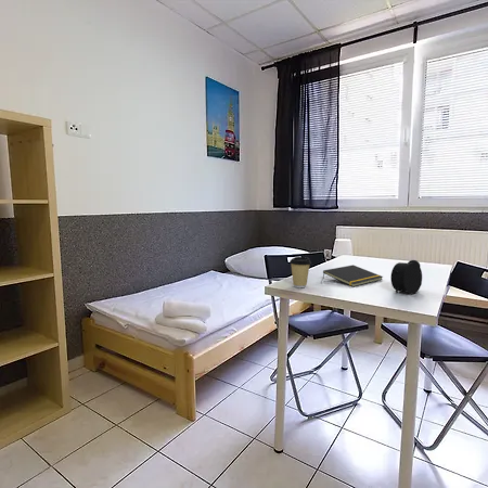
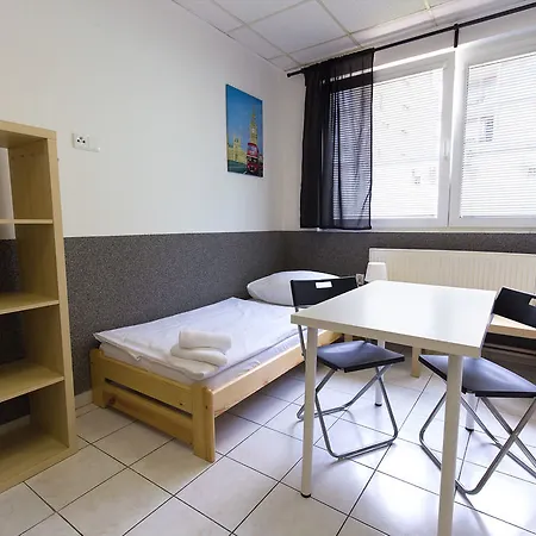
- alarm clock [389,259,423,295]
- notepad [321,264,384,287]
- coffee cup [288,256,312,288]
